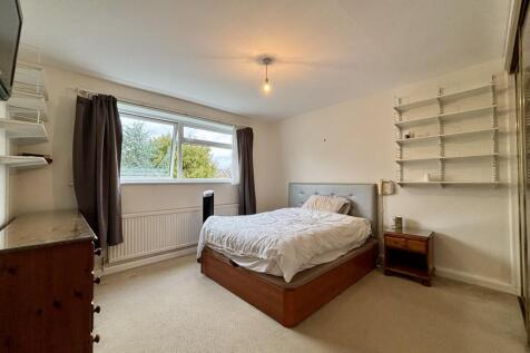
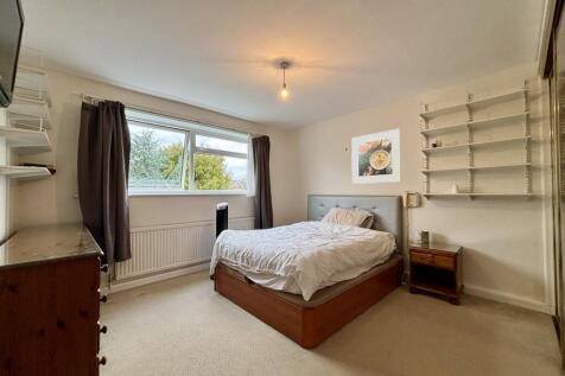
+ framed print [350,128,402,185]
